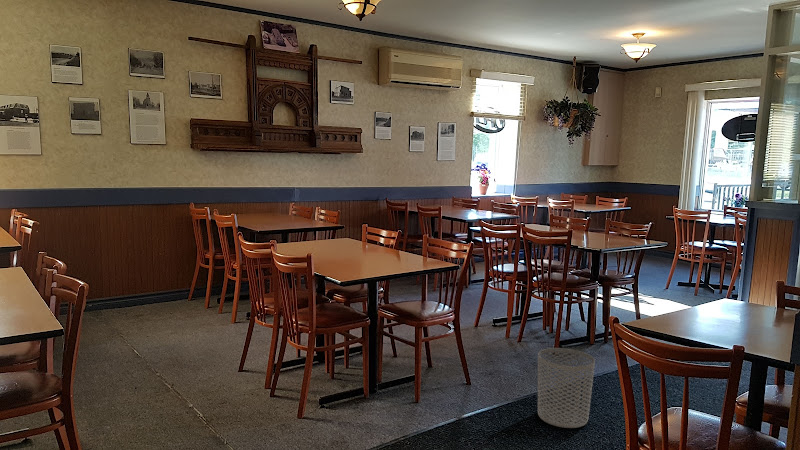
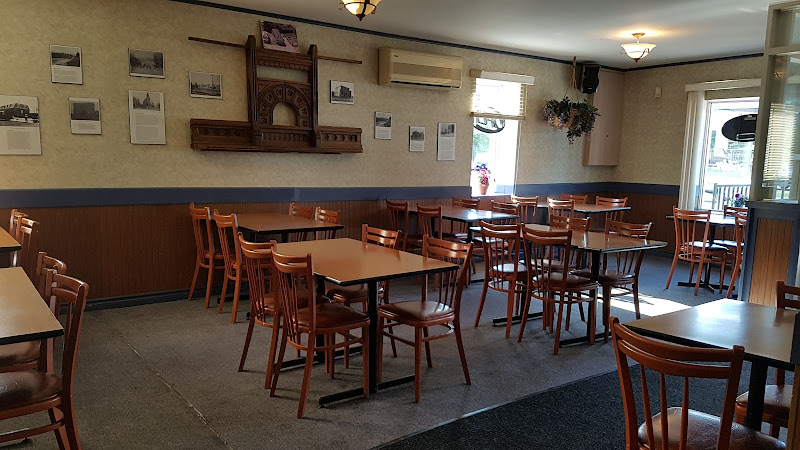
- waste bin [537,347,596,429]
